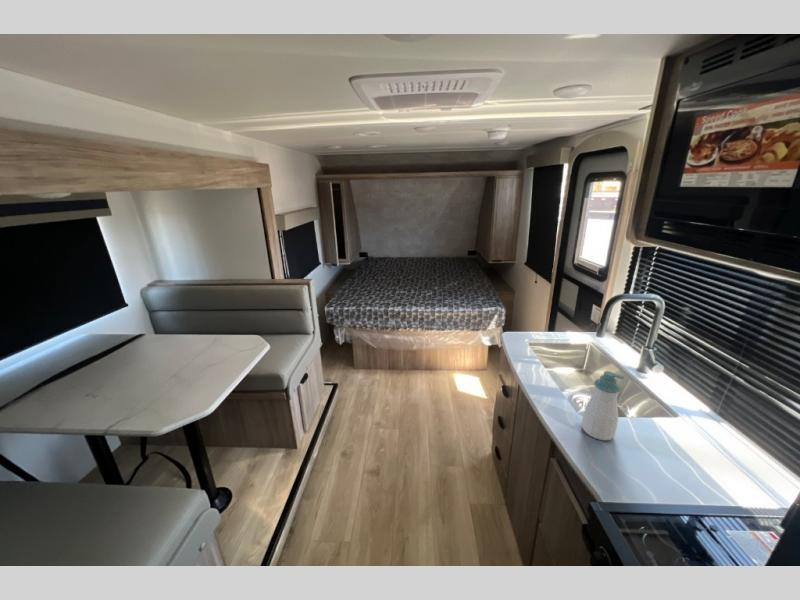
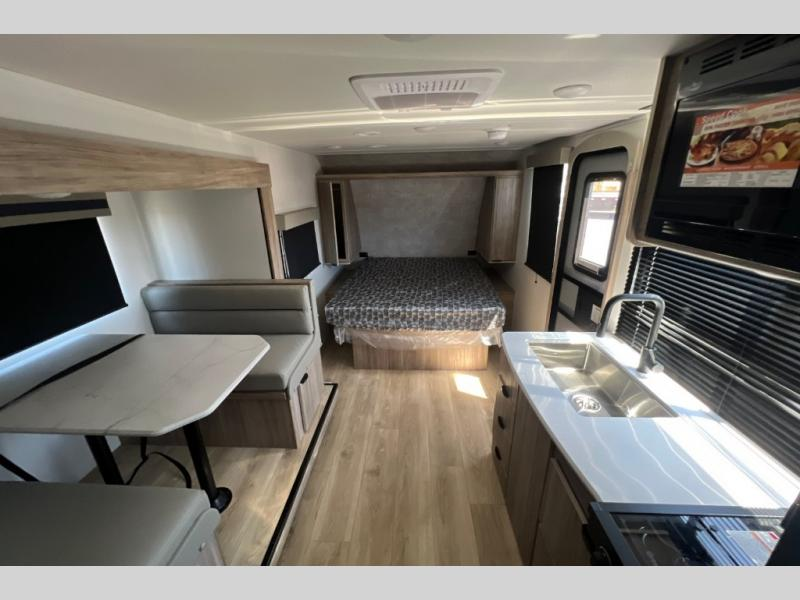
- soap bottle [581,370,626,441]
